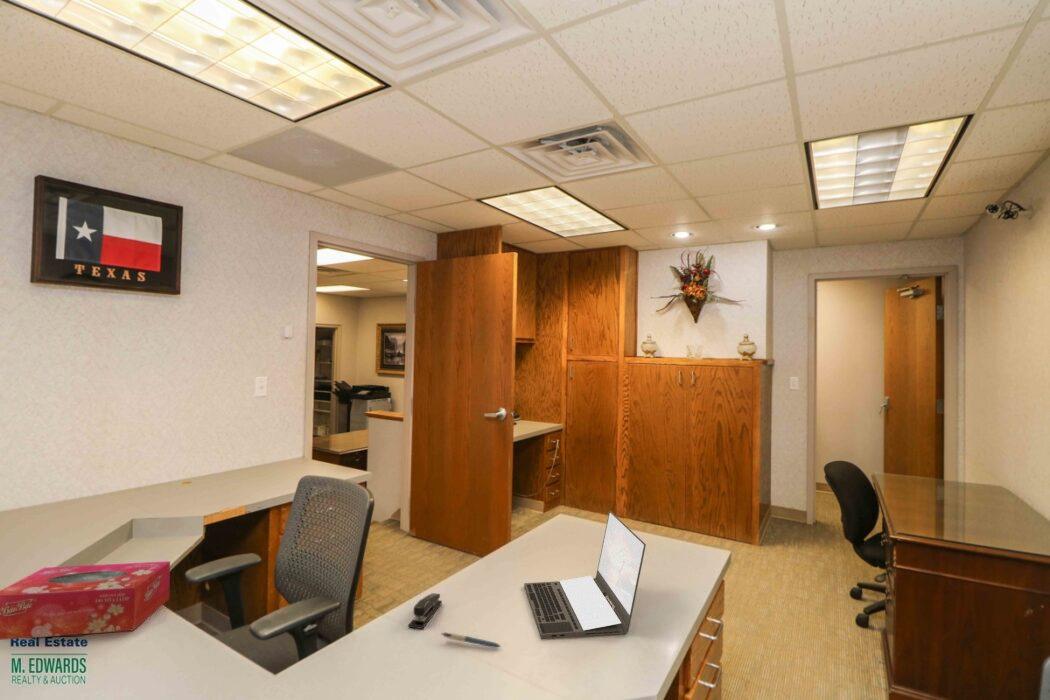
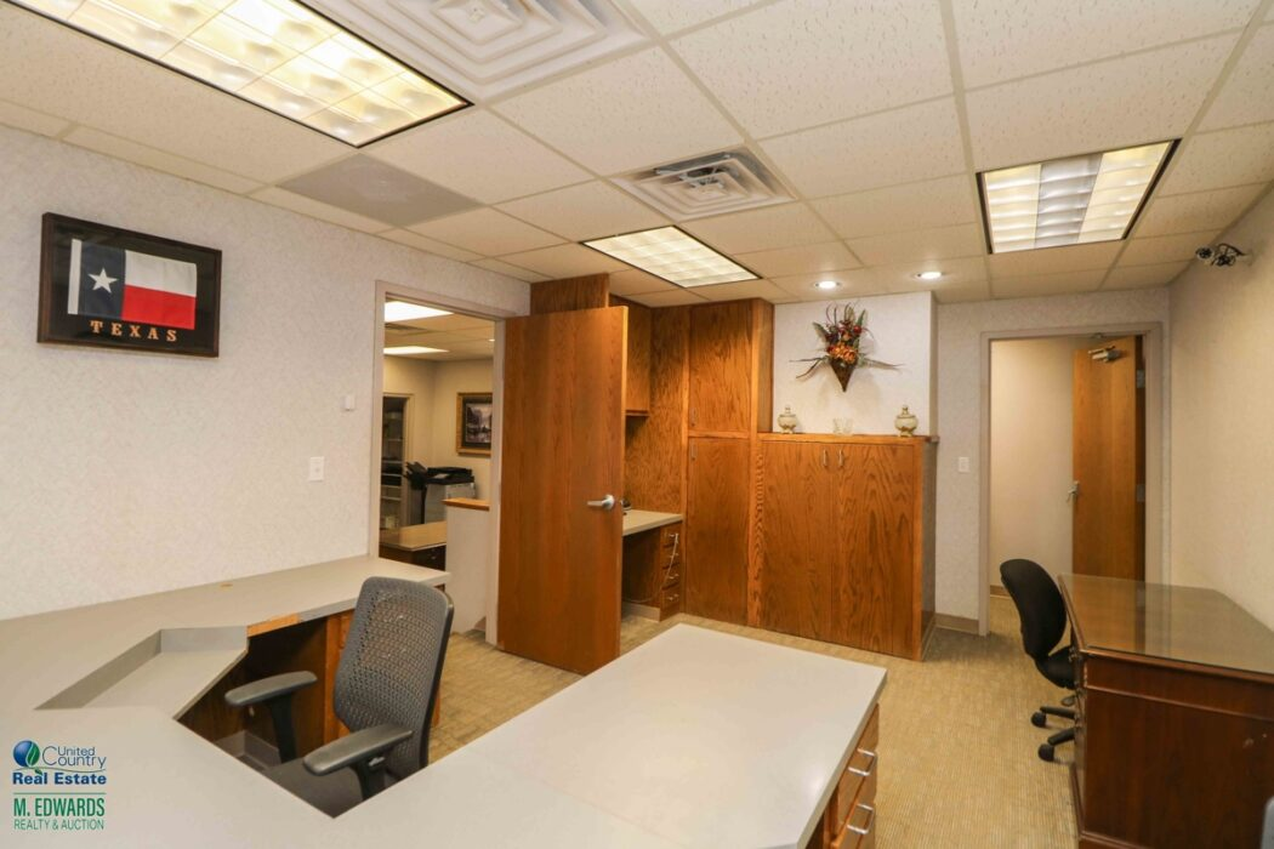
- pen [440,631,502,649]
- stapler [407,592,443,630]
- laptop [523,510,647,640]
- tissue box [0,560,171,641]
